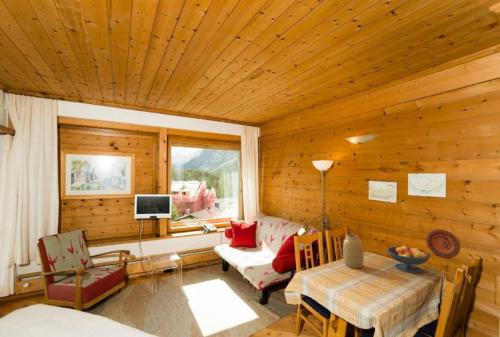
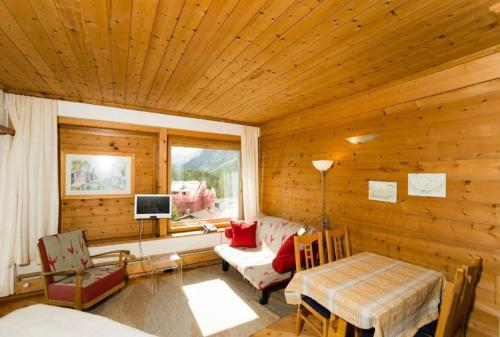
- fruit bowl [386,245,431,274]
- vase [342,234,365,269]
- decorative plate [425,228,461,259]
